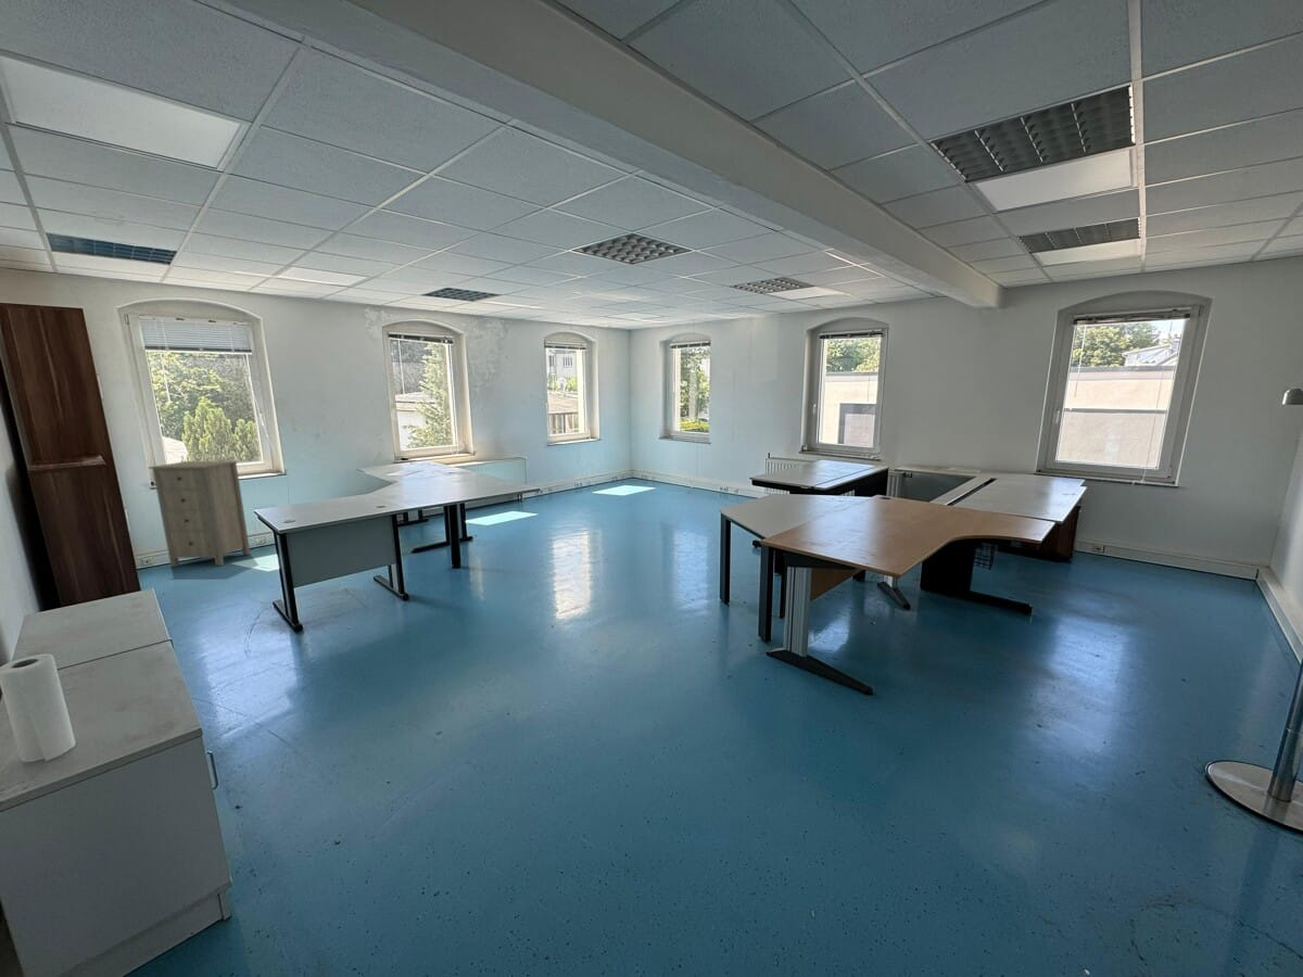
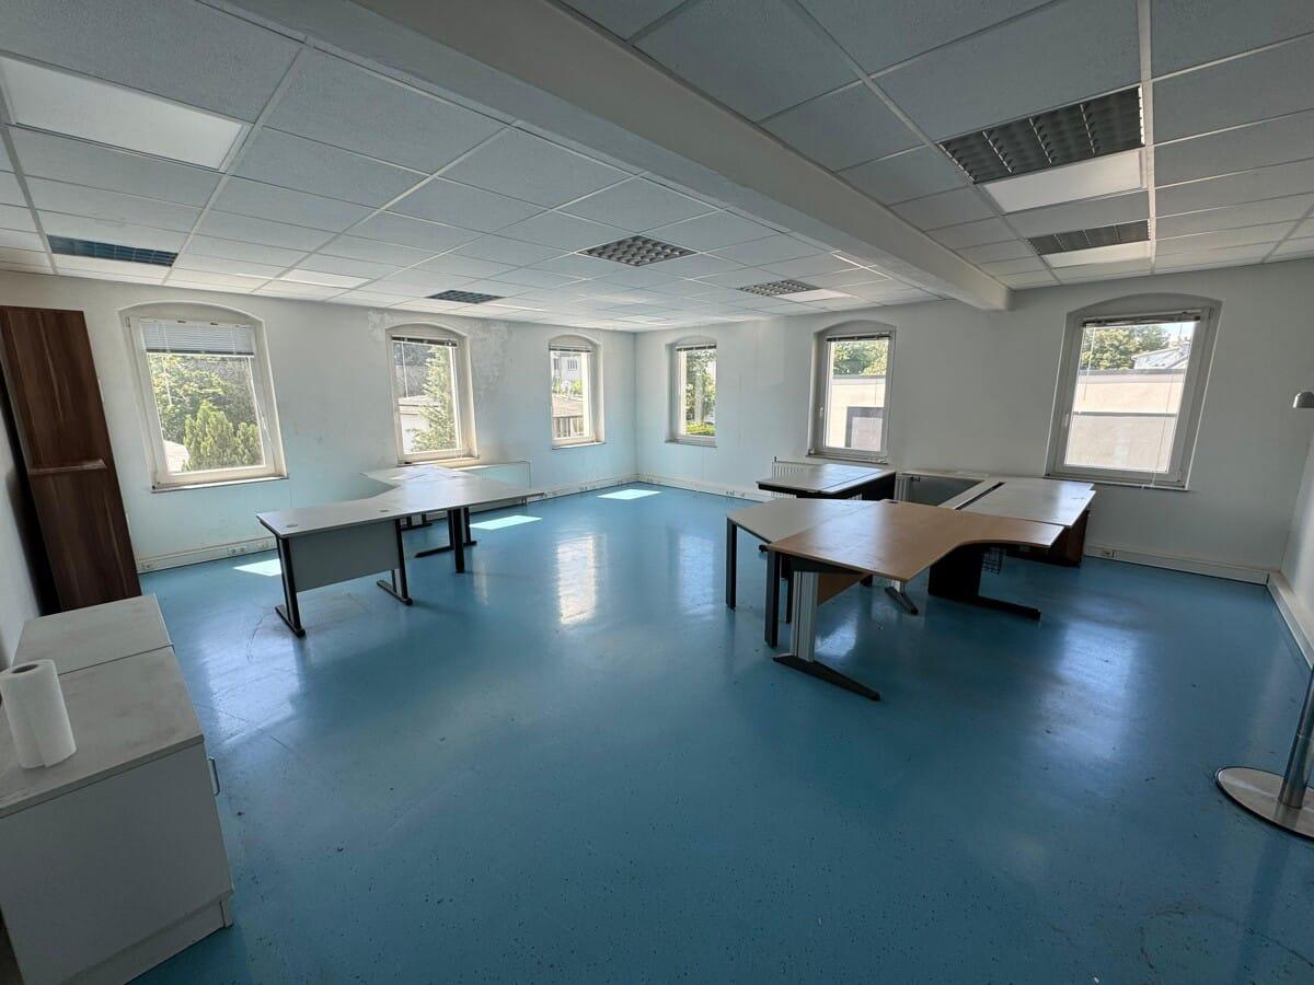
- storage cabinet [147,460,251,568]
